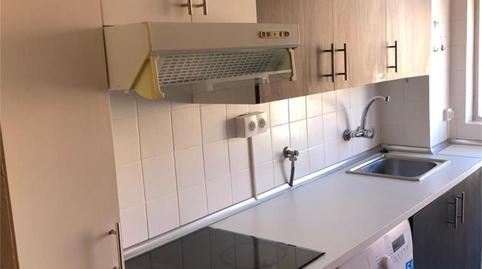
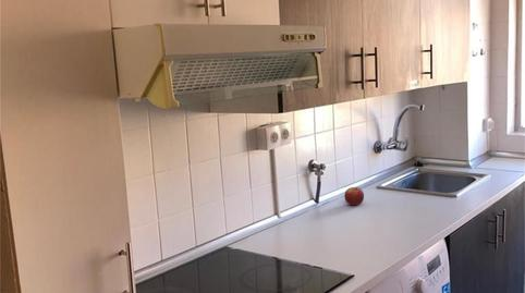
+ fruit [343,186,365,206]
